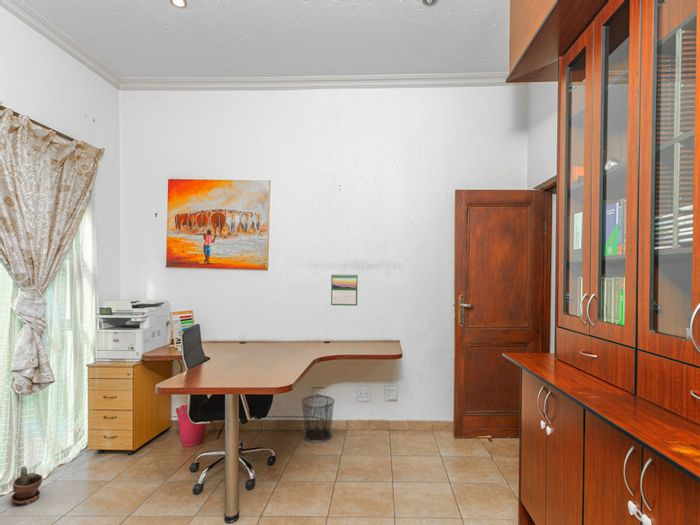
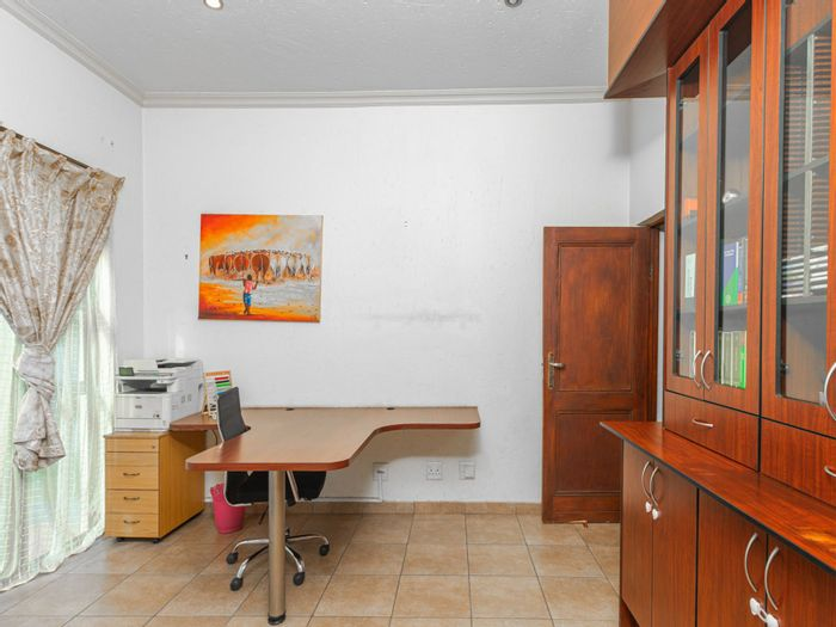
- calendar [330,273,359,307]
- potted plant [10,465,44,506]
- waste bin [300,394,336,443]
